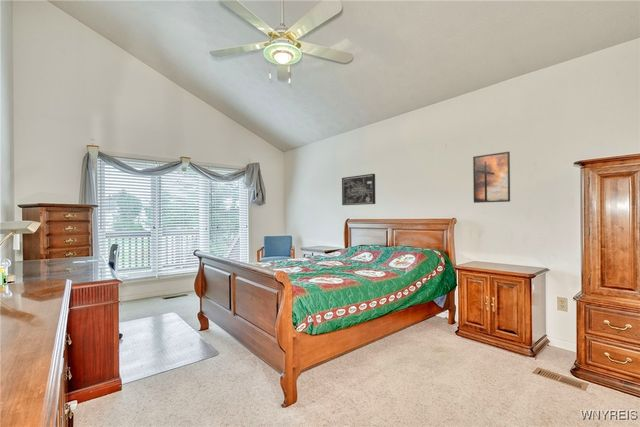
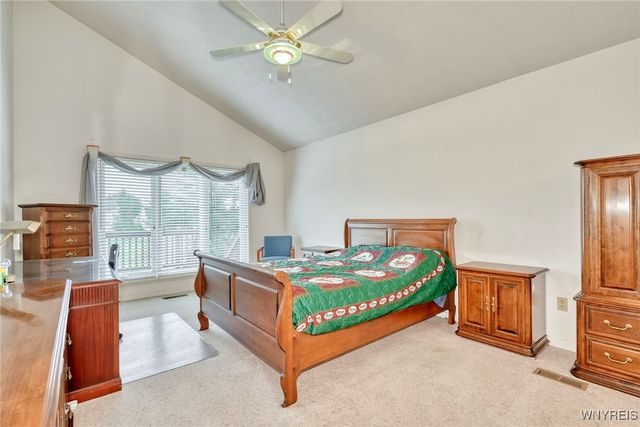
- wall art [341,173,376,206]
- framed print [472,151,511,204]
